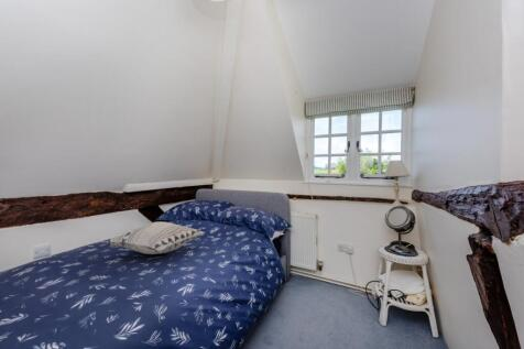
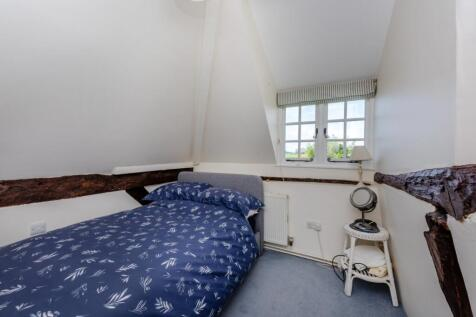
- decorative pillow [106,220,207,255]
